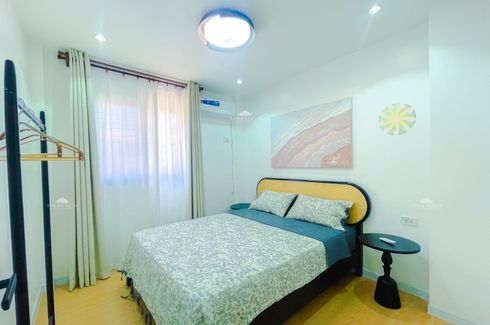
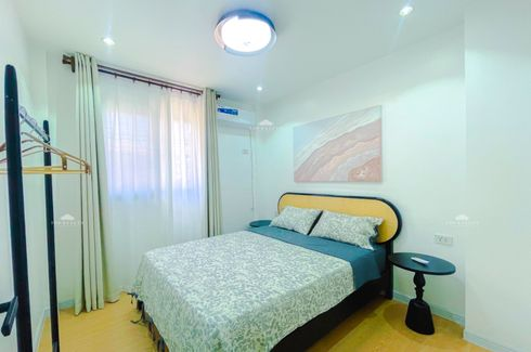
- decorative plate [377,101,418,137]
